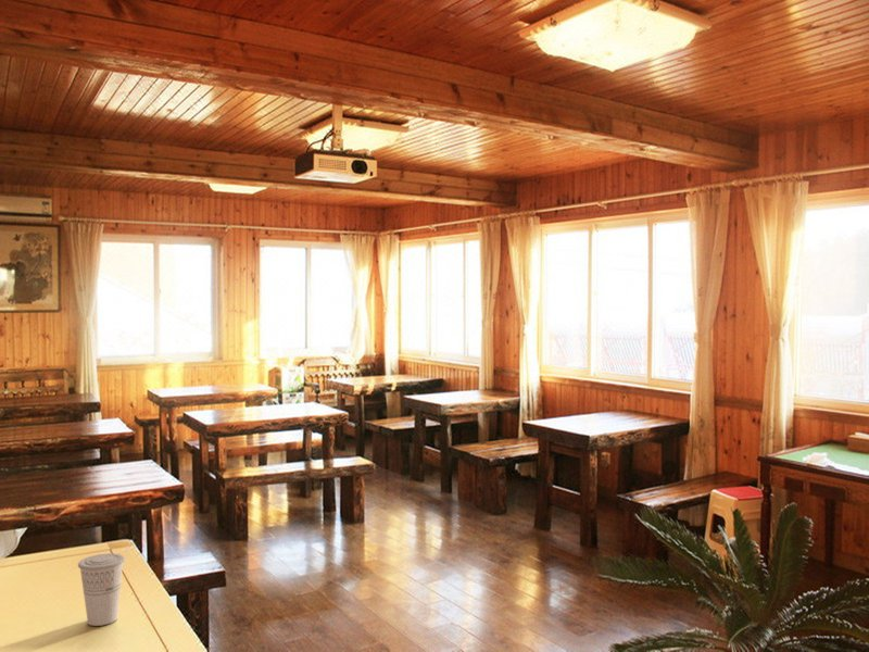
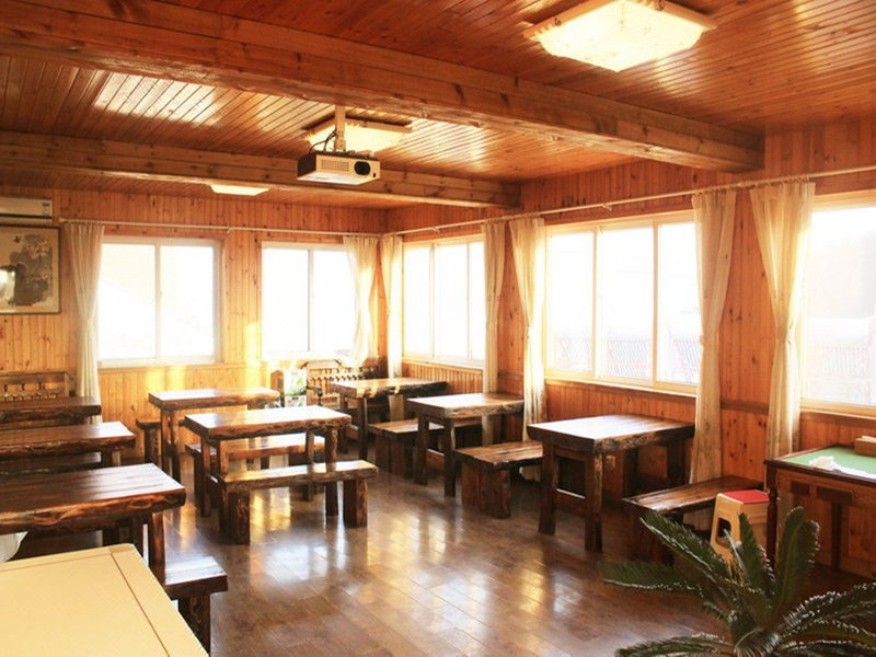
- cup [77,552,126,627]
